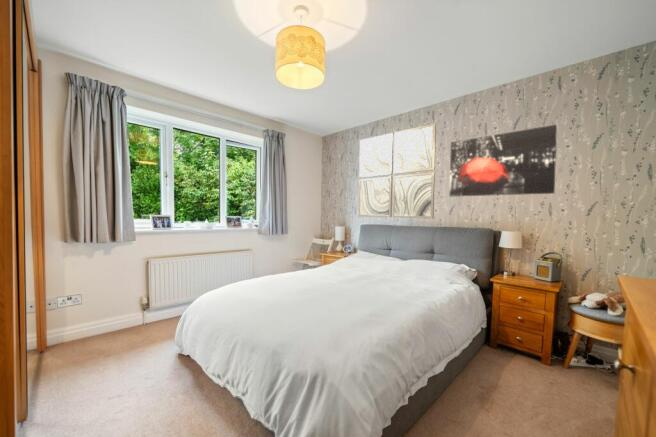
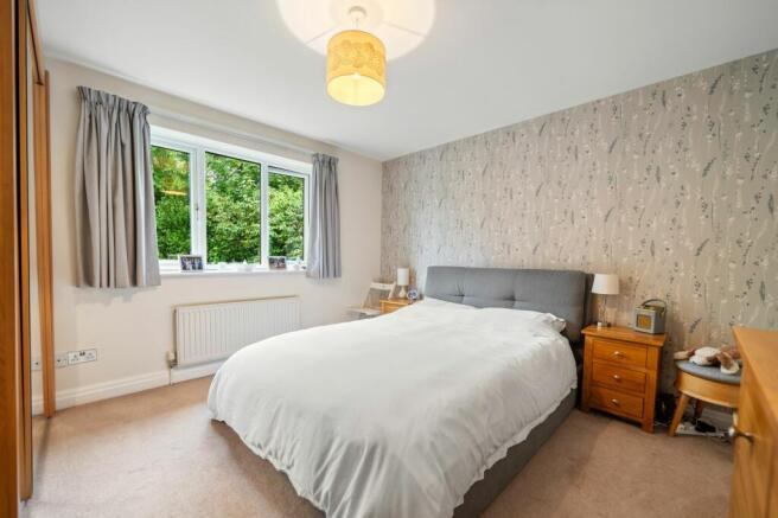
- wall art [449,124,558,198]
- wall art [358,123,437,219]
